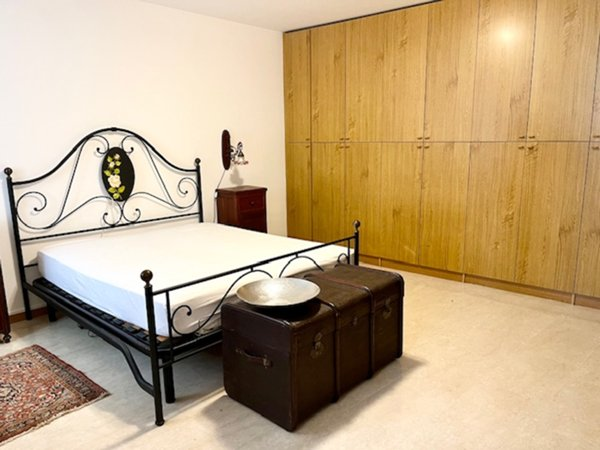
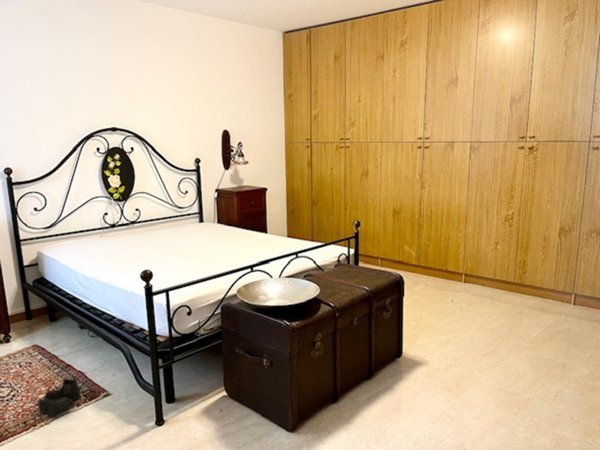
+ boots [37,377,81,418]
